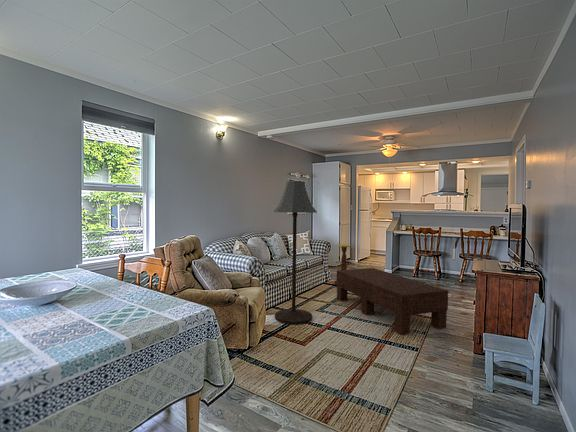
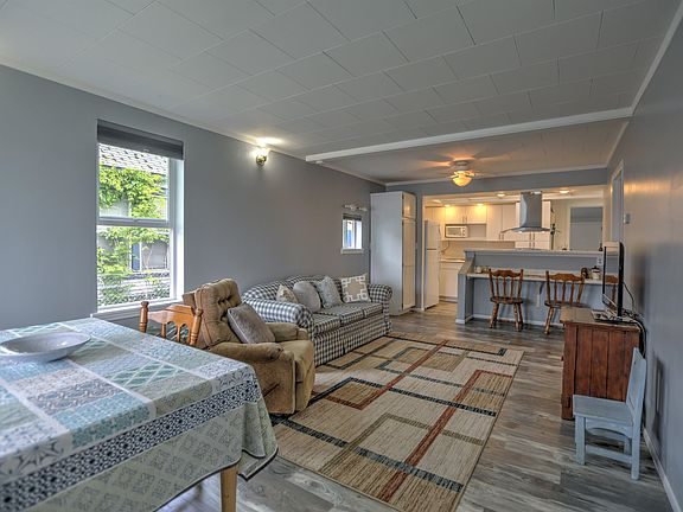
- floor lamp [272,180,318,325]
- coffee table [336,267,449,335]
- side table [333,243,352,287]
